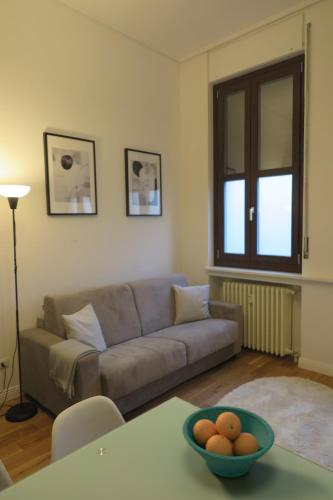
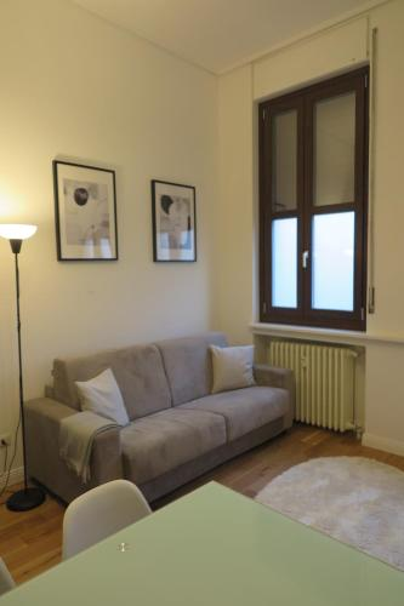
- fruit bowl [181,405,275,478]
